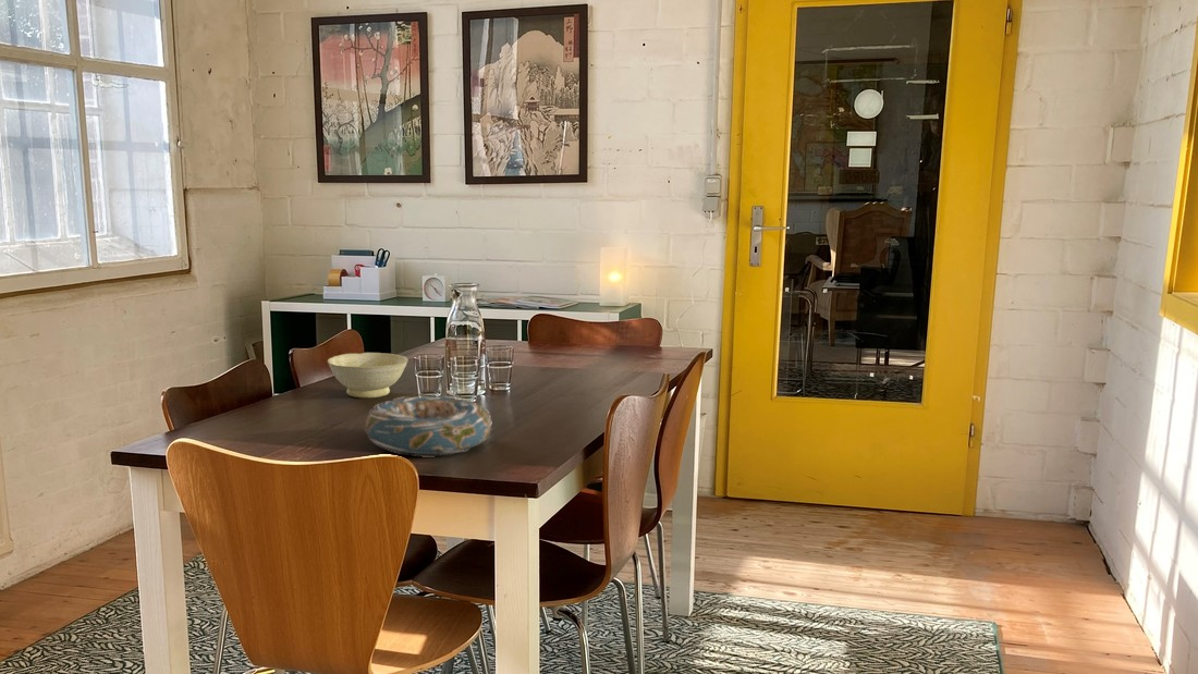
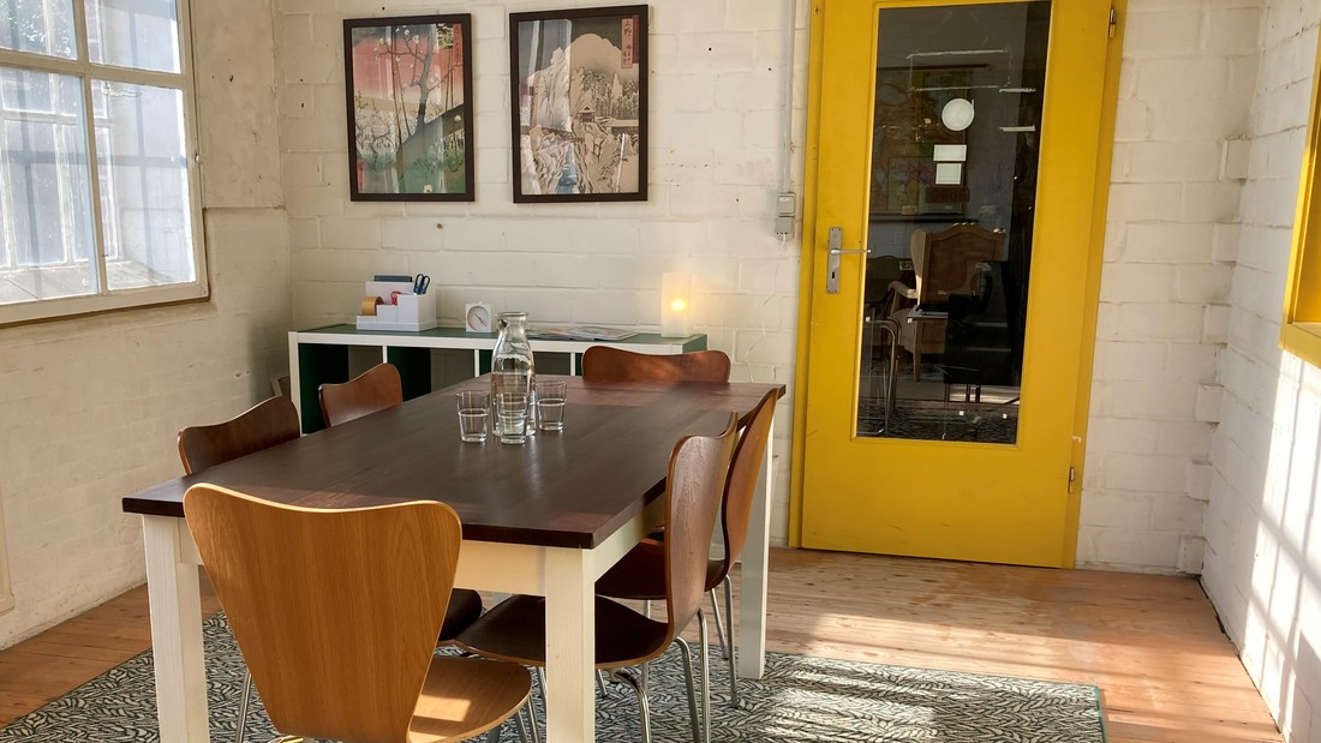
- decorative bowl [364,394,493,457]
- bowl [327,352,409,399]
